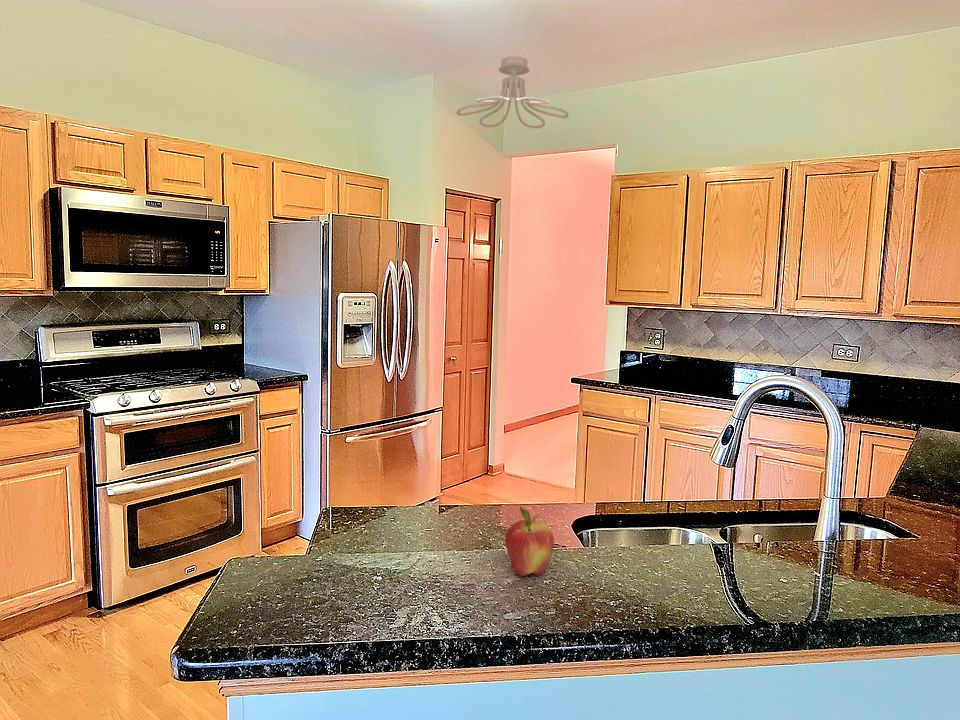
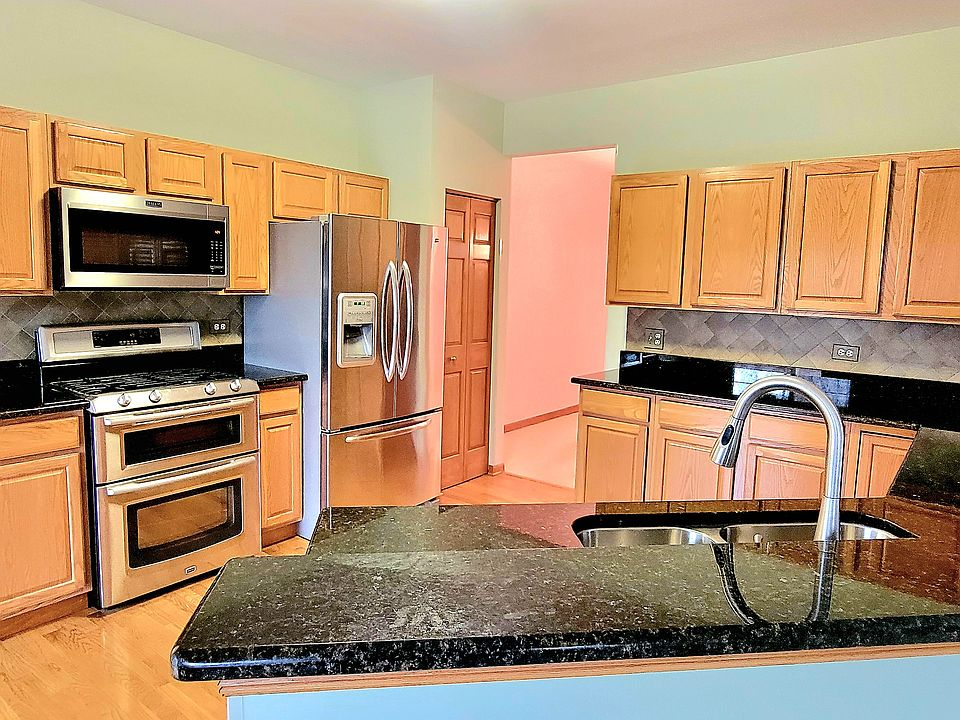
- fruit [504,506,555,577]
- ceiling light fixture [456,55,570,129]
